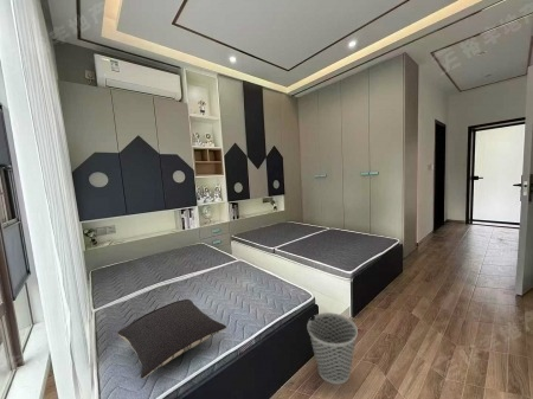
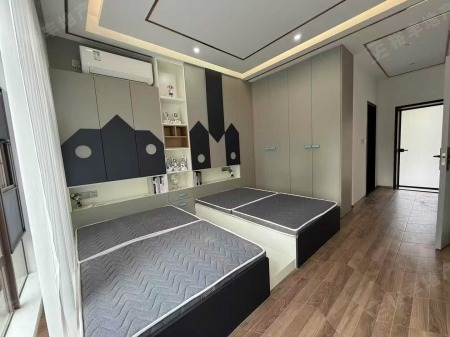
- pillow [117,298,227,380]
- wastebasket [306,311,359,386]
